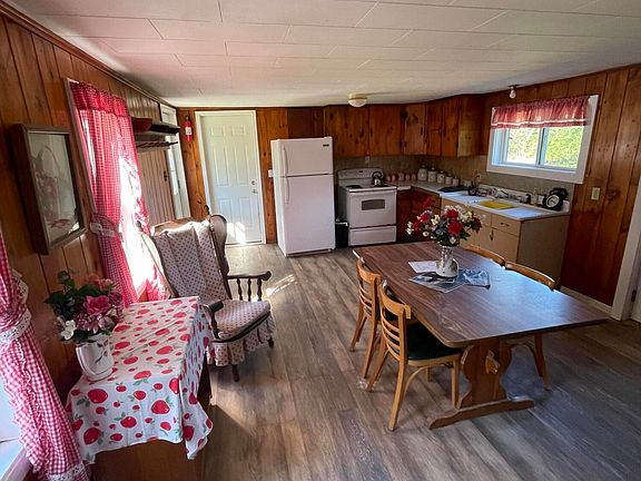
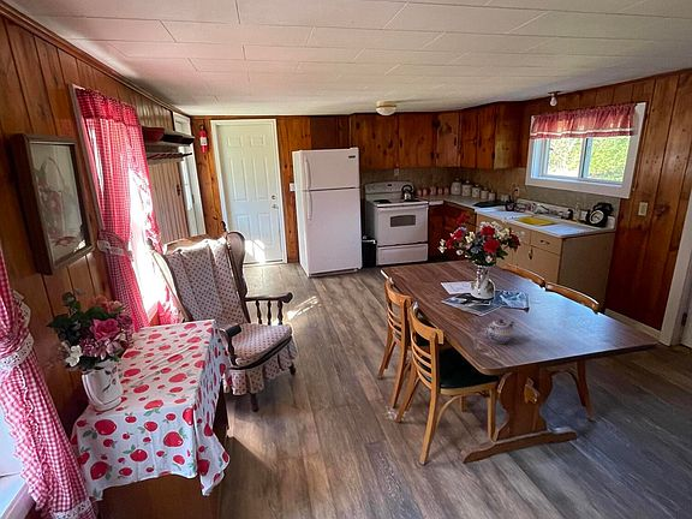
+ teapot [484,318,515,345]
